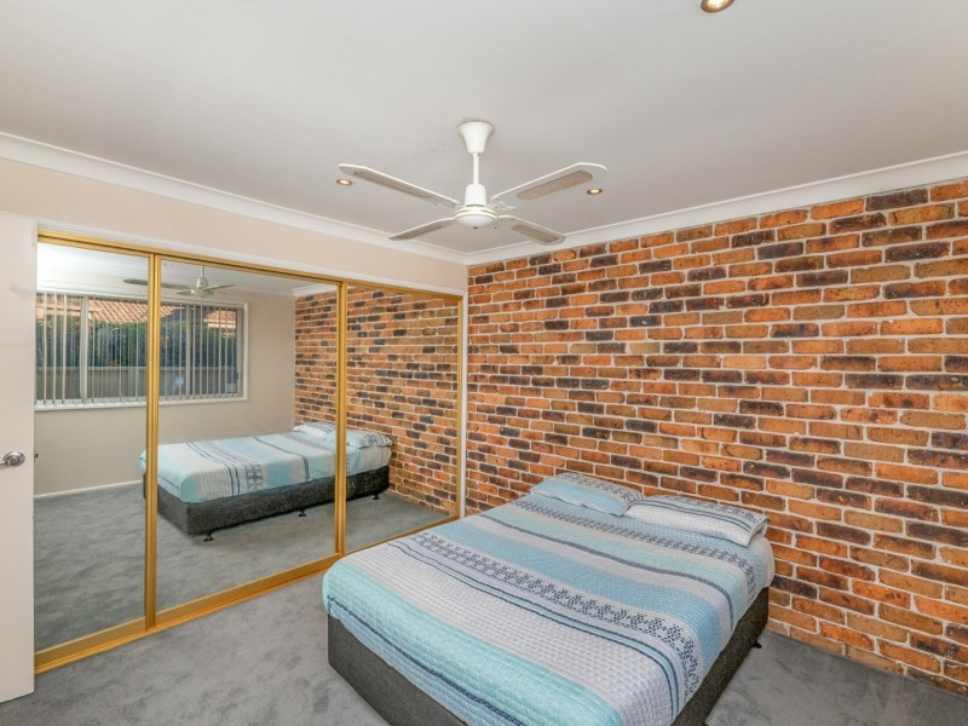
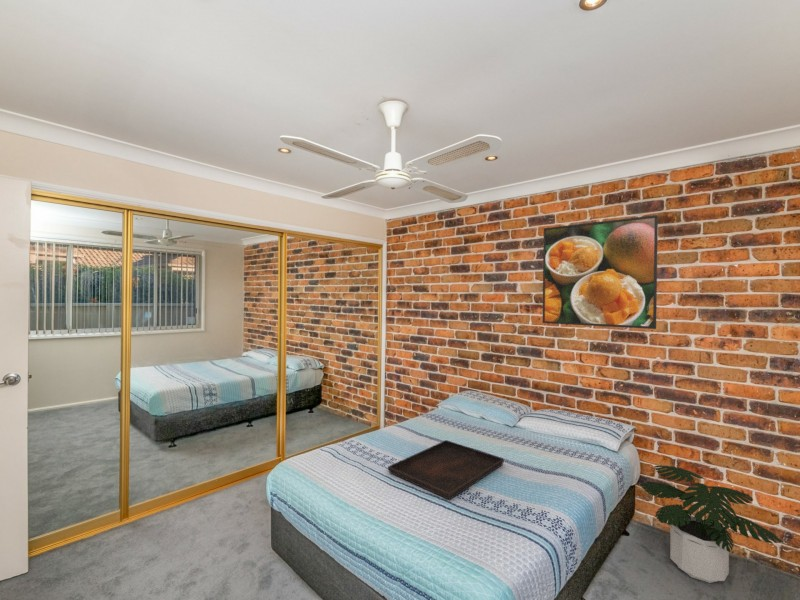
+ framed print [542,214,659,330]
+ potted plant [639,464,784,584]
+ serving tray [387,439,505,501]
